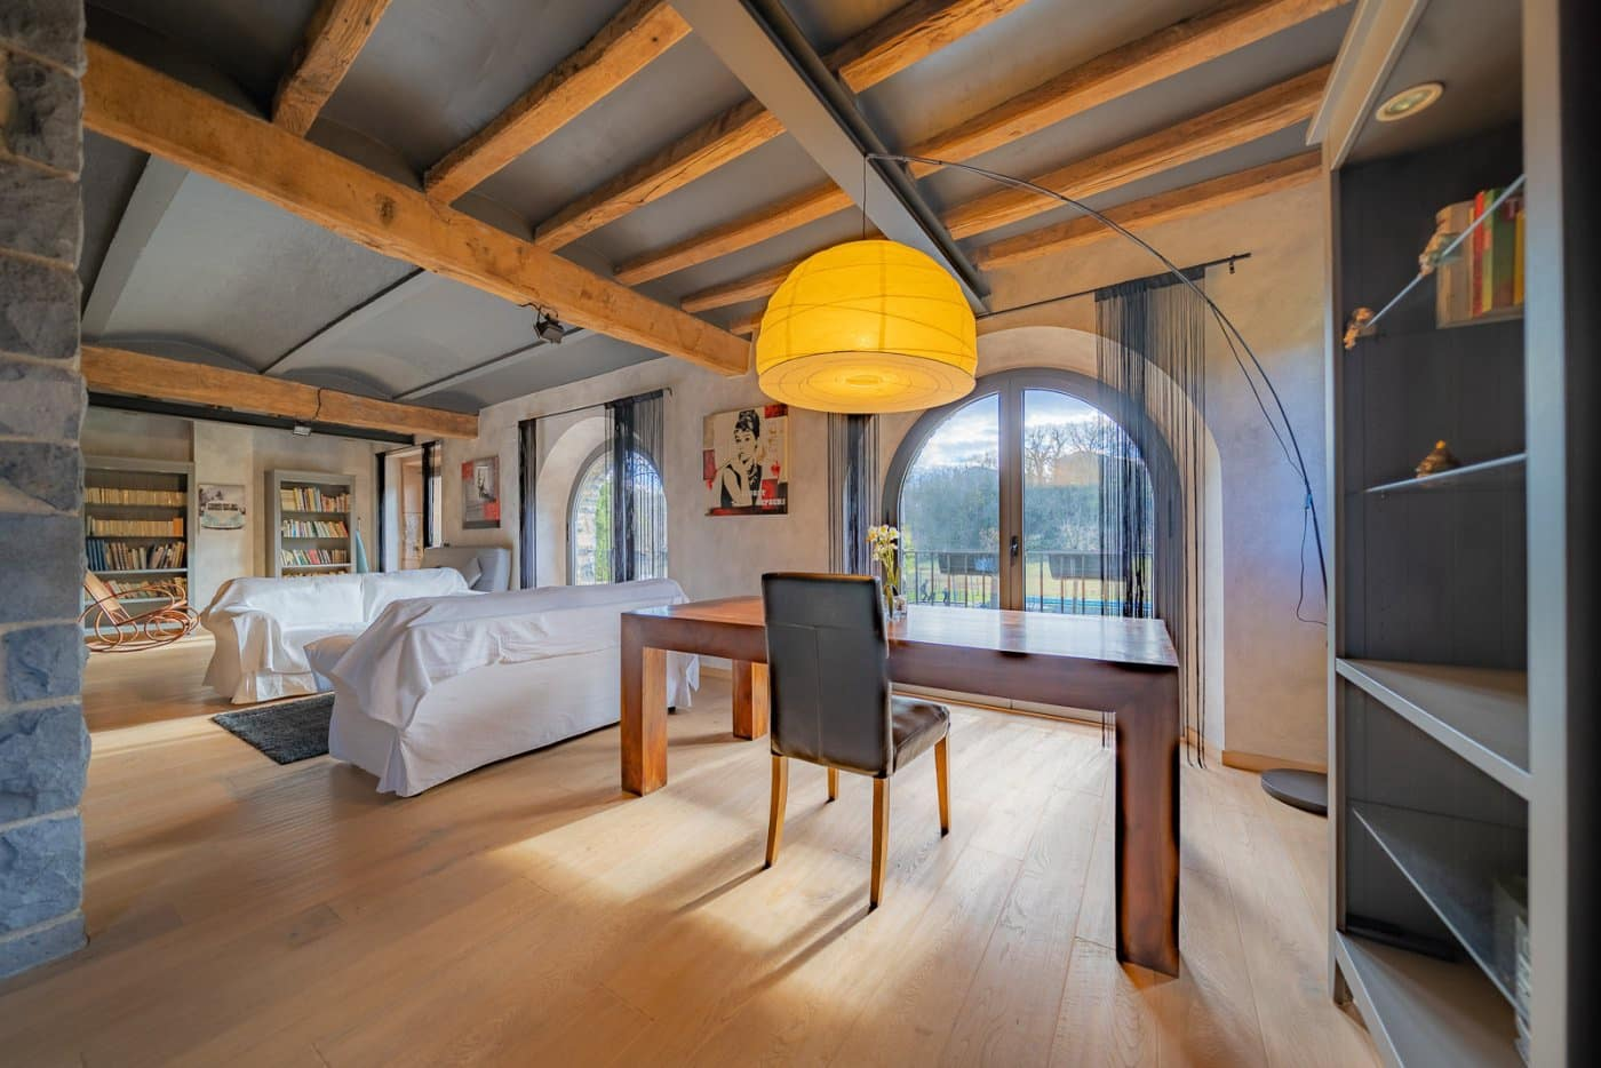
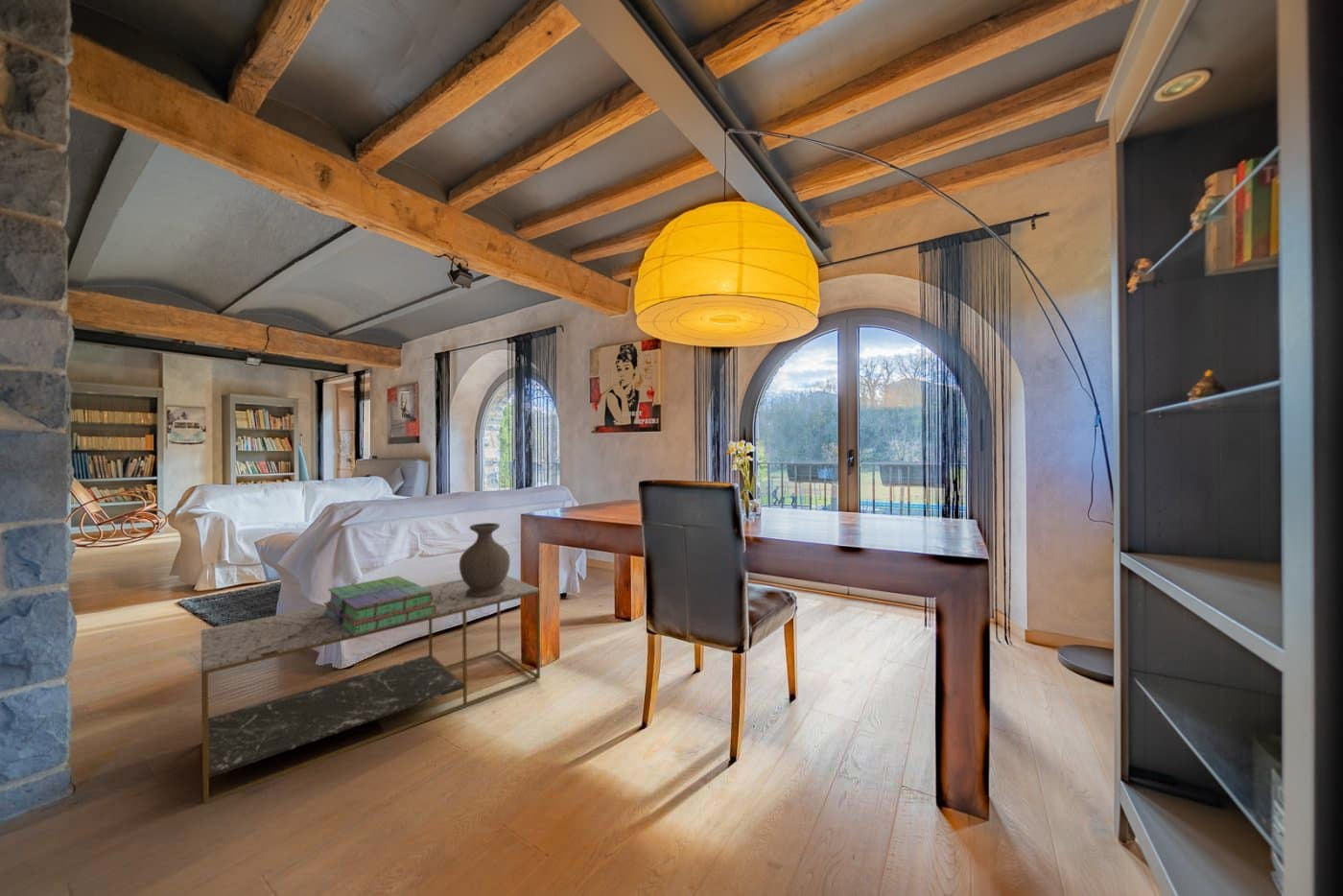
+ stack of books [322,576,436,636]
+ vase [459,522,511,598]
+ coffee table [200,575,541,805]
